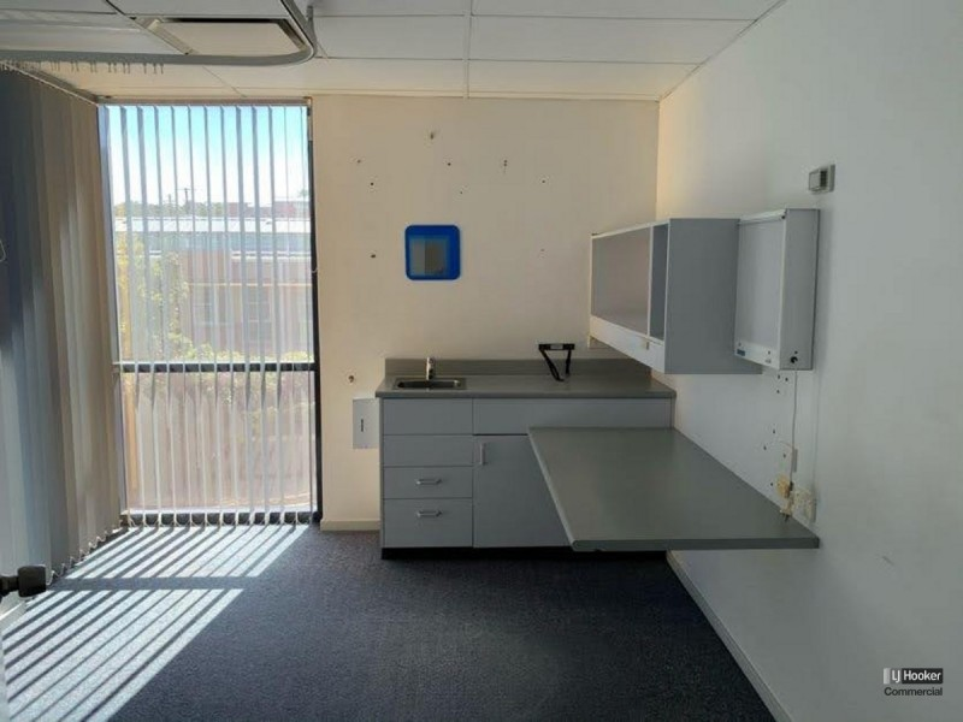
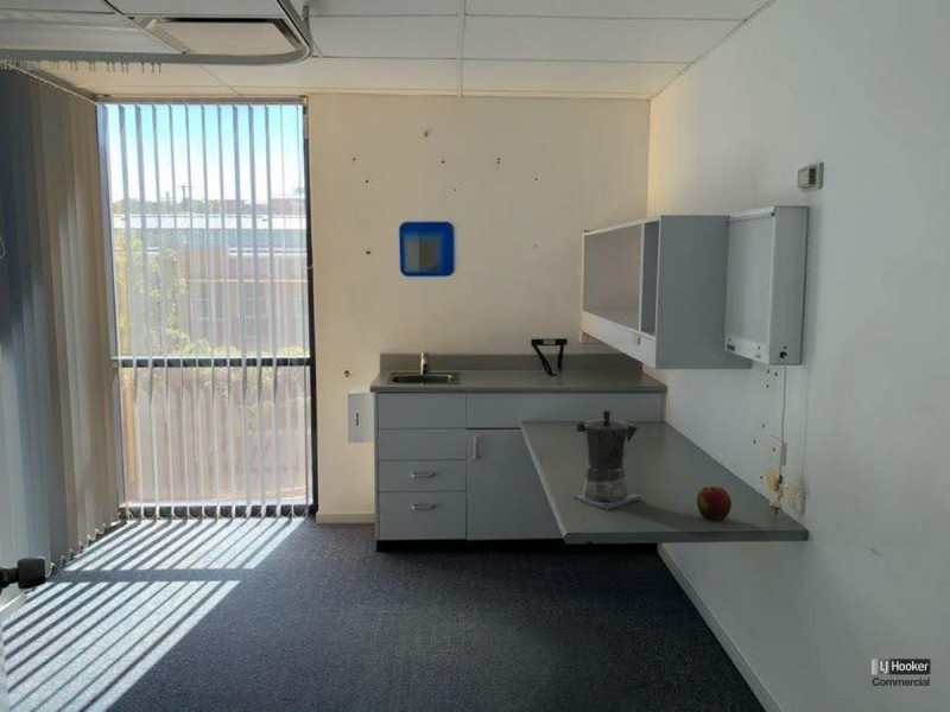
+ coffee maker [570,409,641,511]
+ apple [696,485,733,522]
